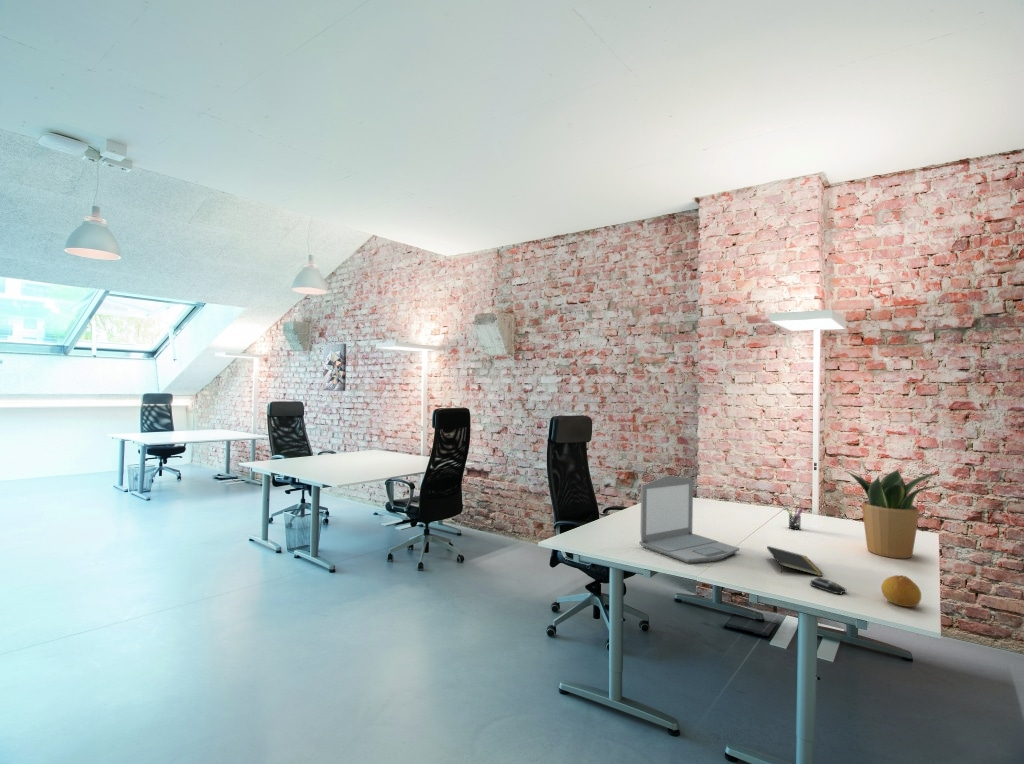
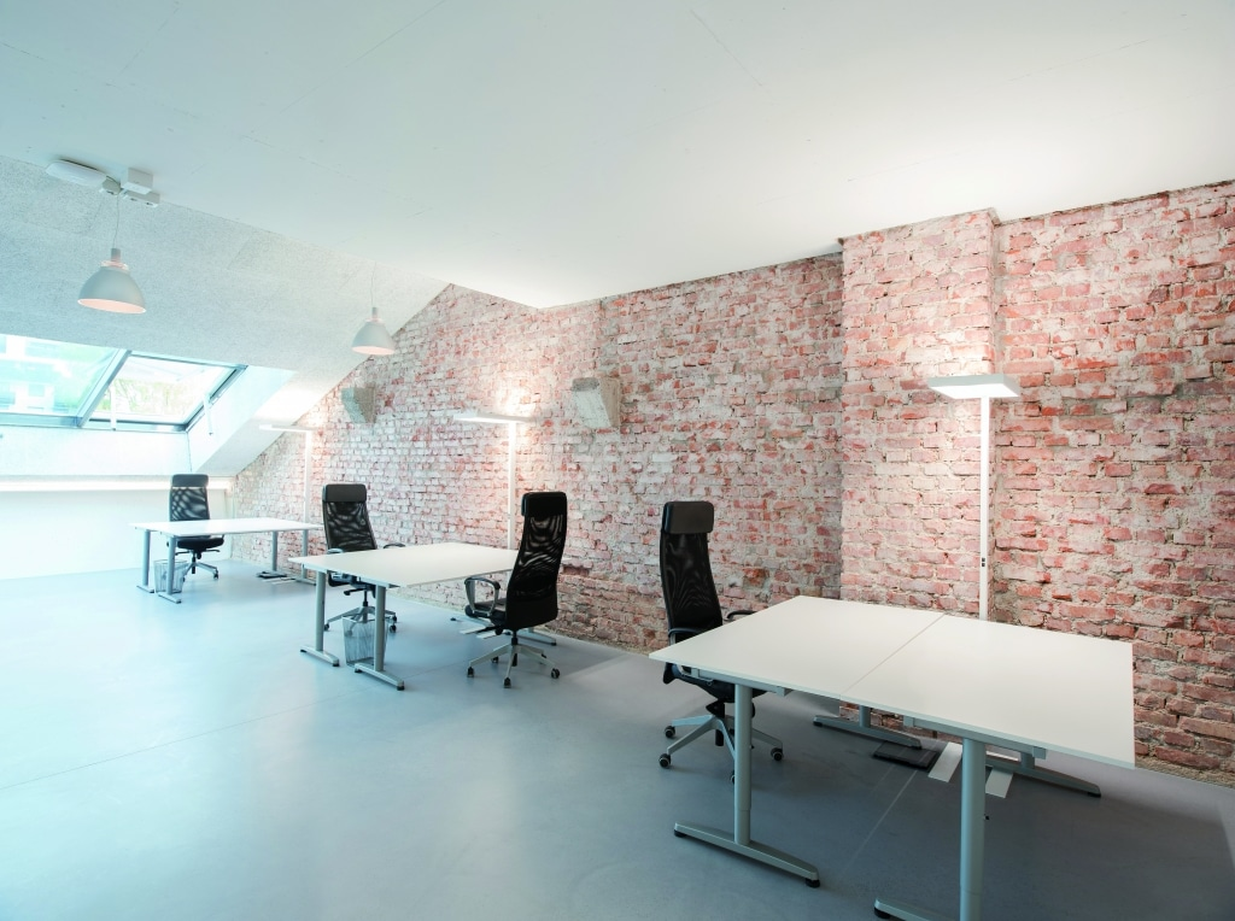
- notepad [766,545,824,578]
- computer mouse [809,577,847,595]
- wall art [321,343,347,392]
- laptop [638,474,740,564]
- pen holder [785,504,804,531]
- fruit [880,574,922,608]
- potted plant [843,467,941,560]
